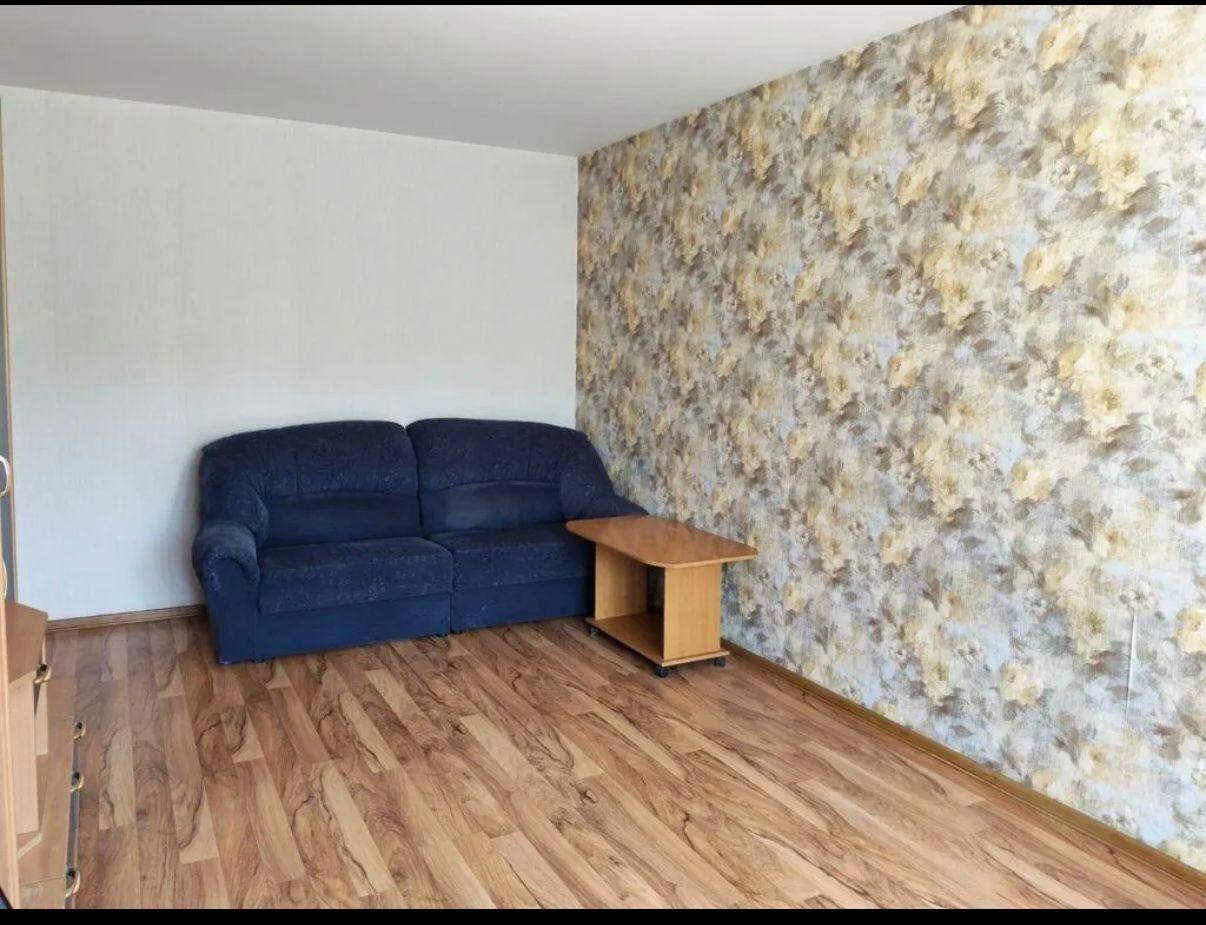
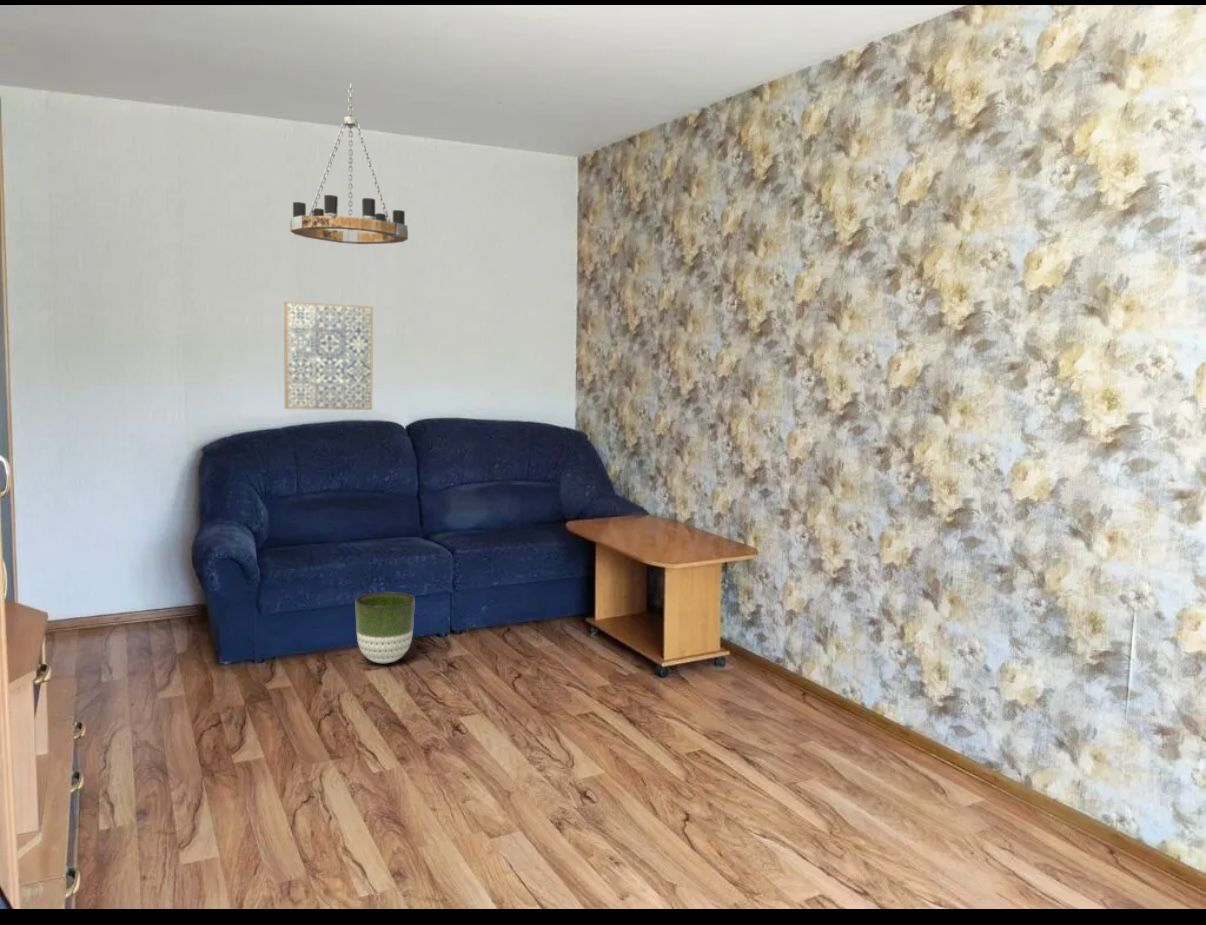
+ wall art [283,300,374,411]
+ chandelier [289,82,409,245]
+ planter [354,591,416,664]
